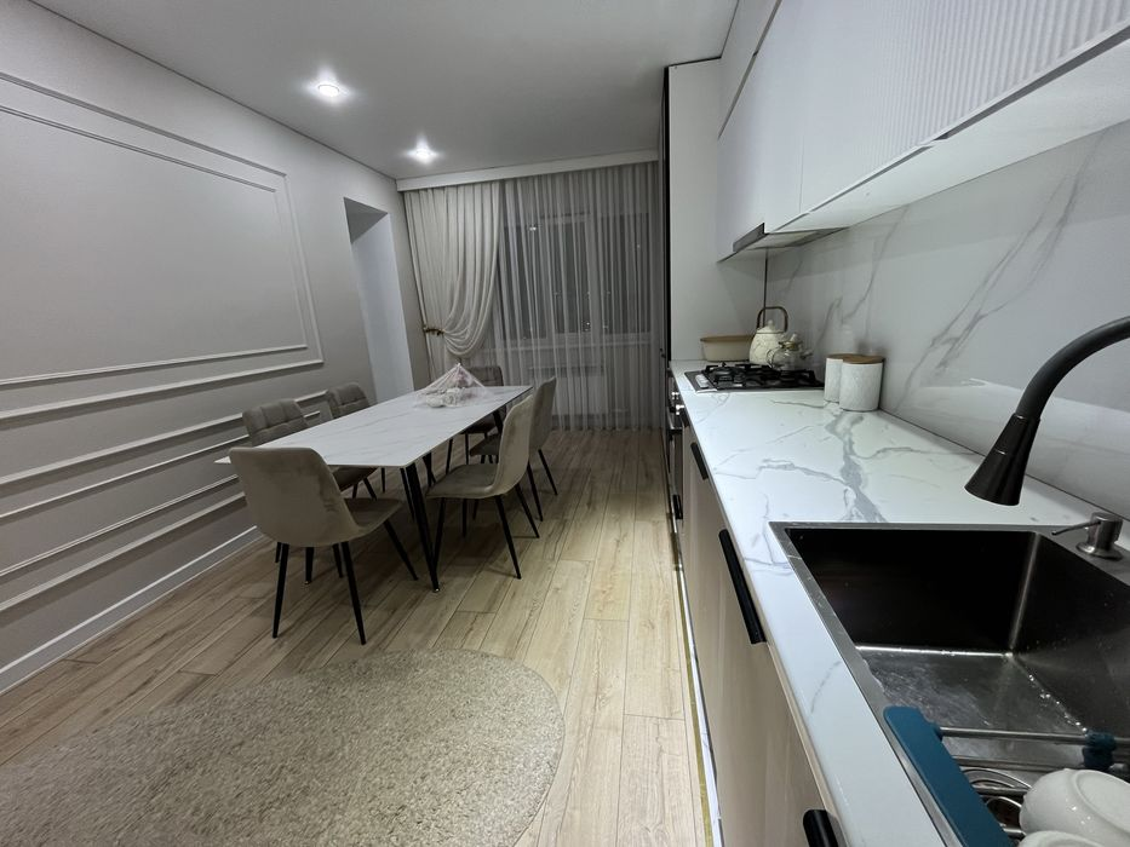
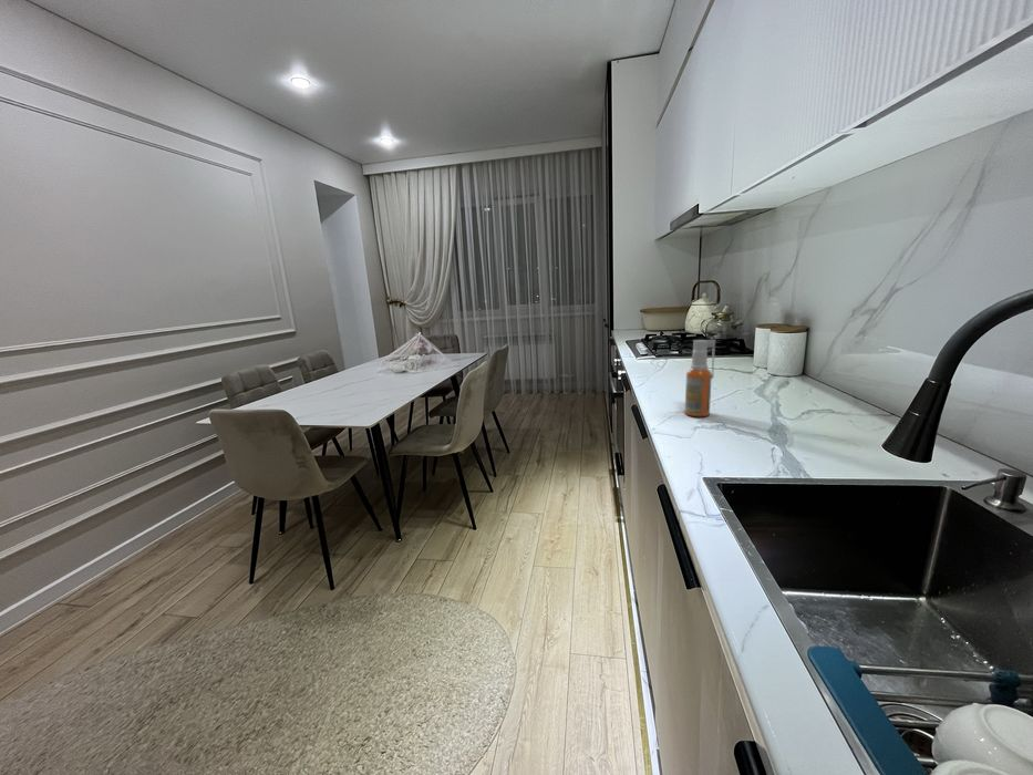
+ spray bottle [684,339,716,417]
